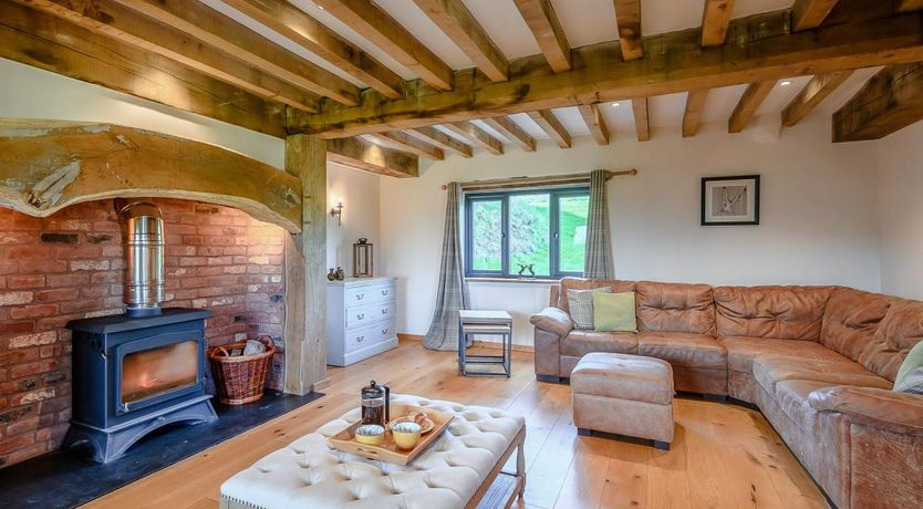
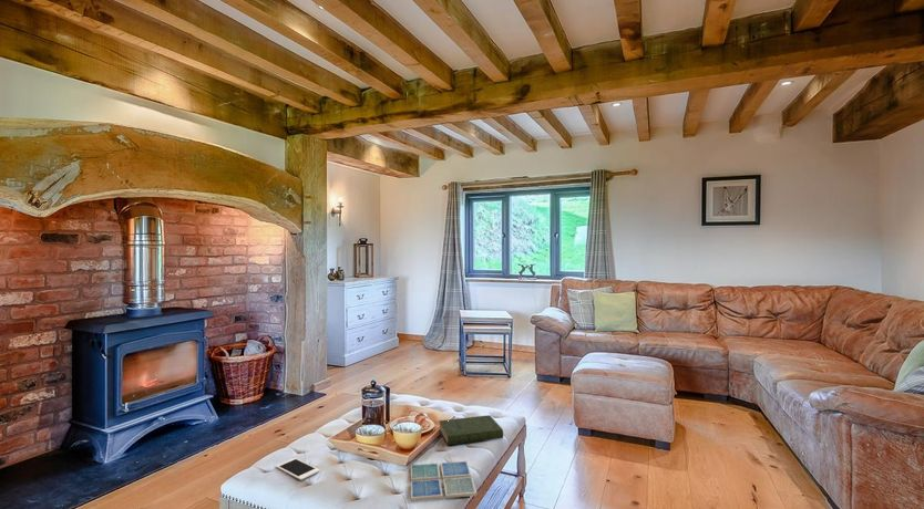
+ cell phone [275,457,320,481]
+ drink coaster [410,460,478,502]
+ book [438,414,504,446]
